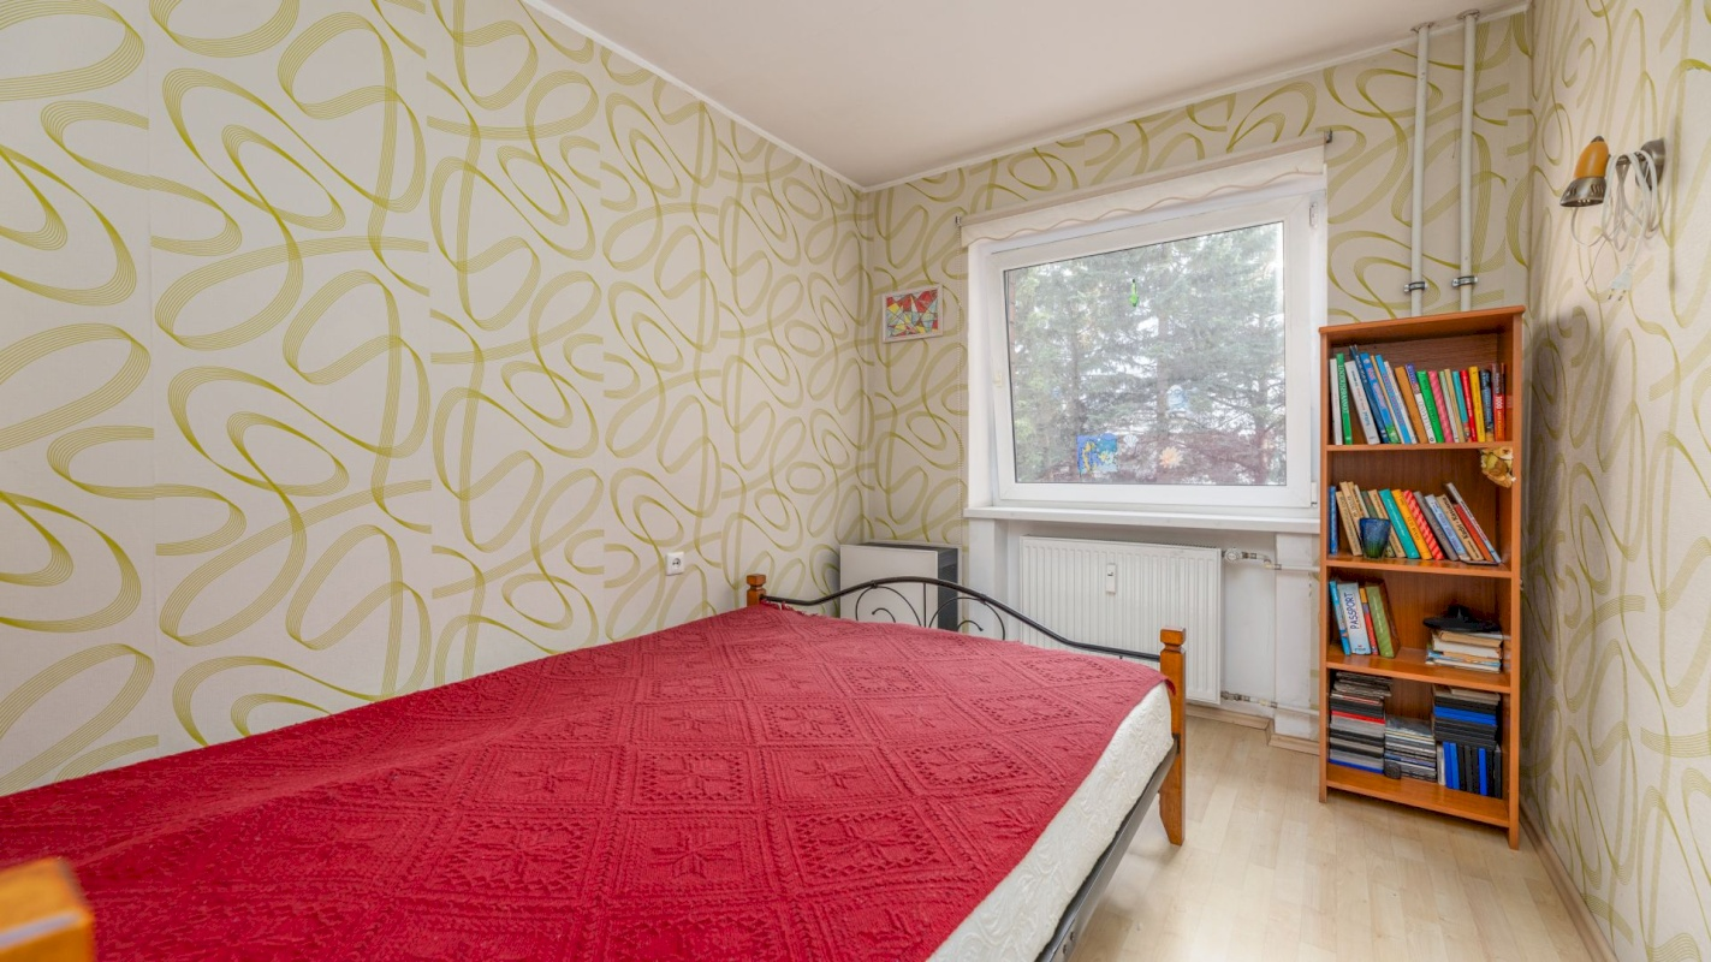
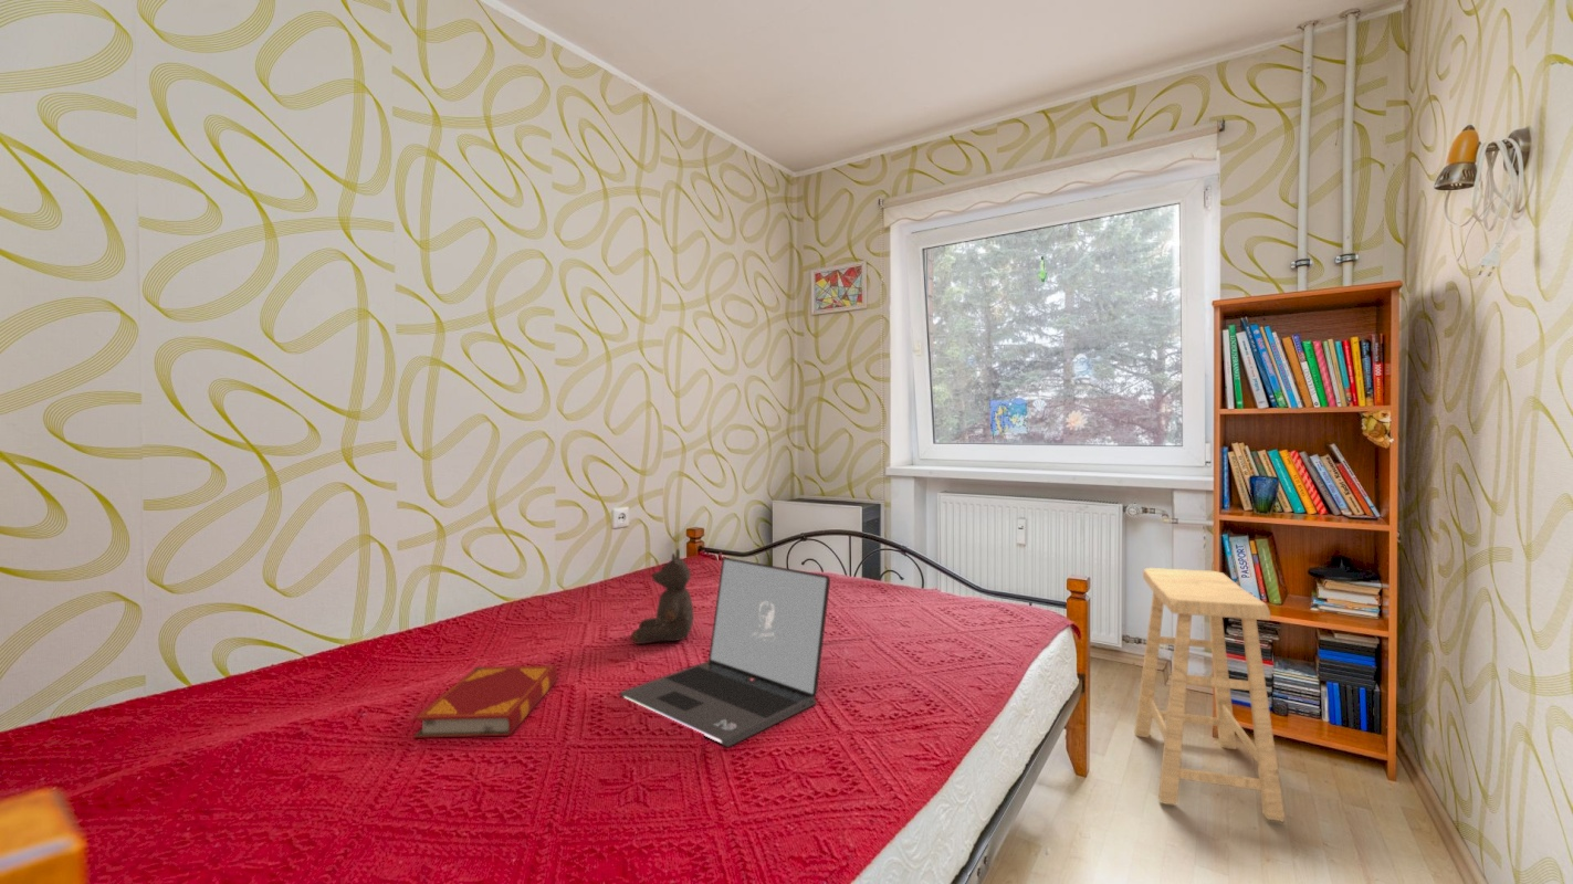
+ hardback book [412,664,558,739]
+ stool [1133,567,1287,823]
+ laptop [619,556,831,748]
+ stuffed bear [630,548,694,645]
